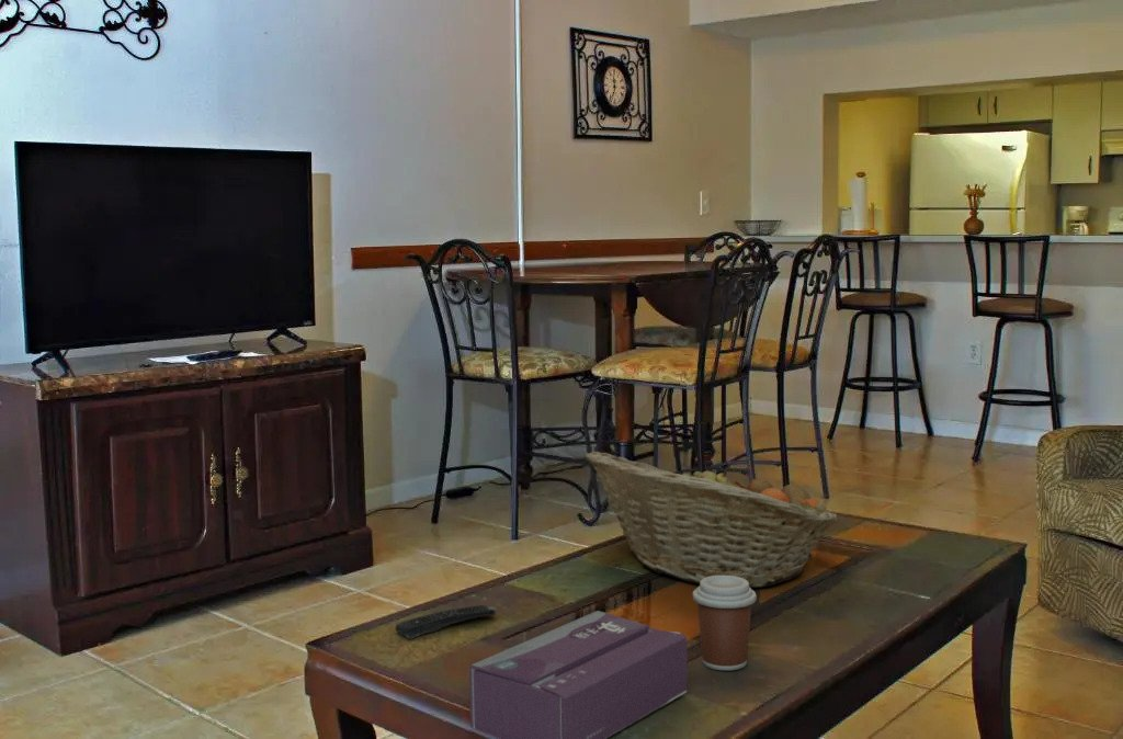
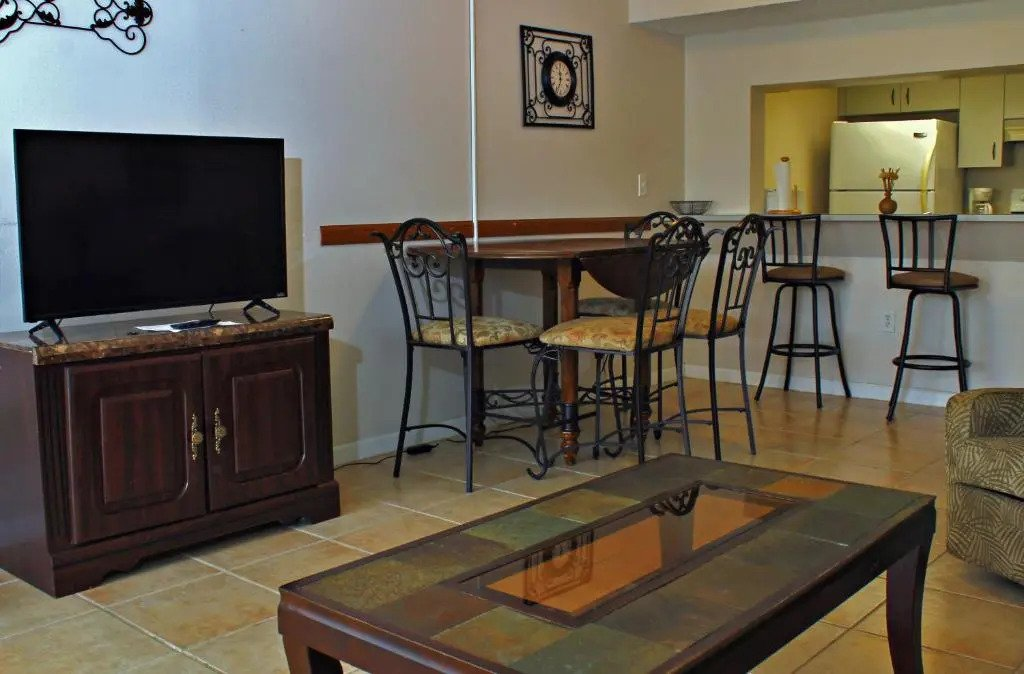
- remote control [394,604,497,640]
- tissue box [468,610,689,739]
- fruit basket [585,451,840,589]
- coffee cup [692,576,758,671]
